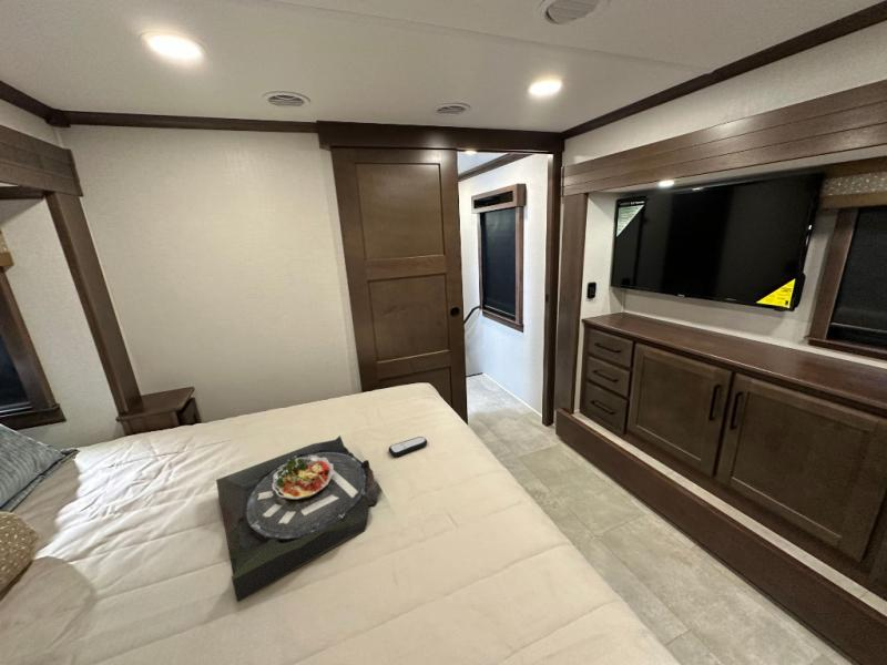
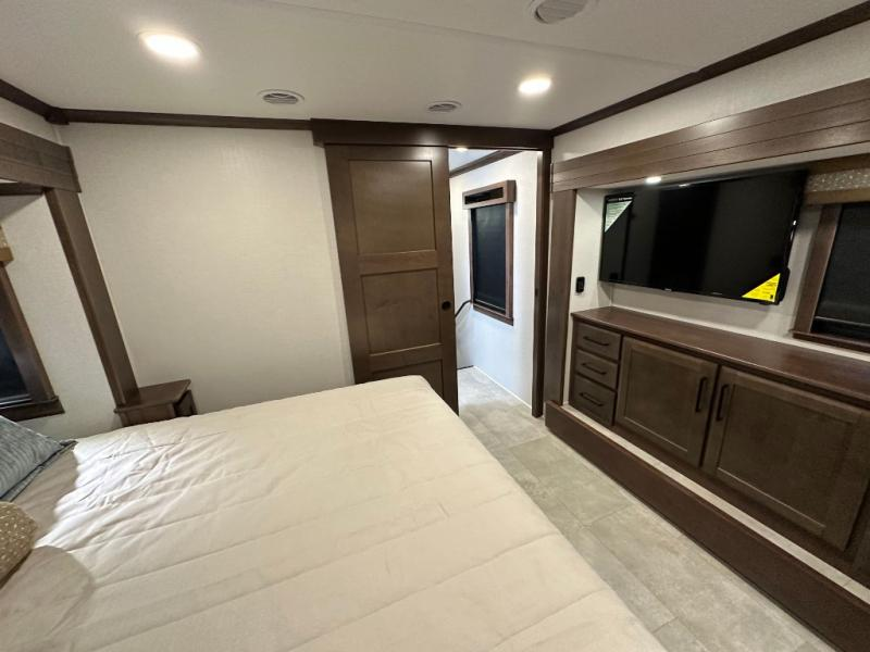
- remote control [388,436,428,458]
- serving tray [215,434,379,603]
